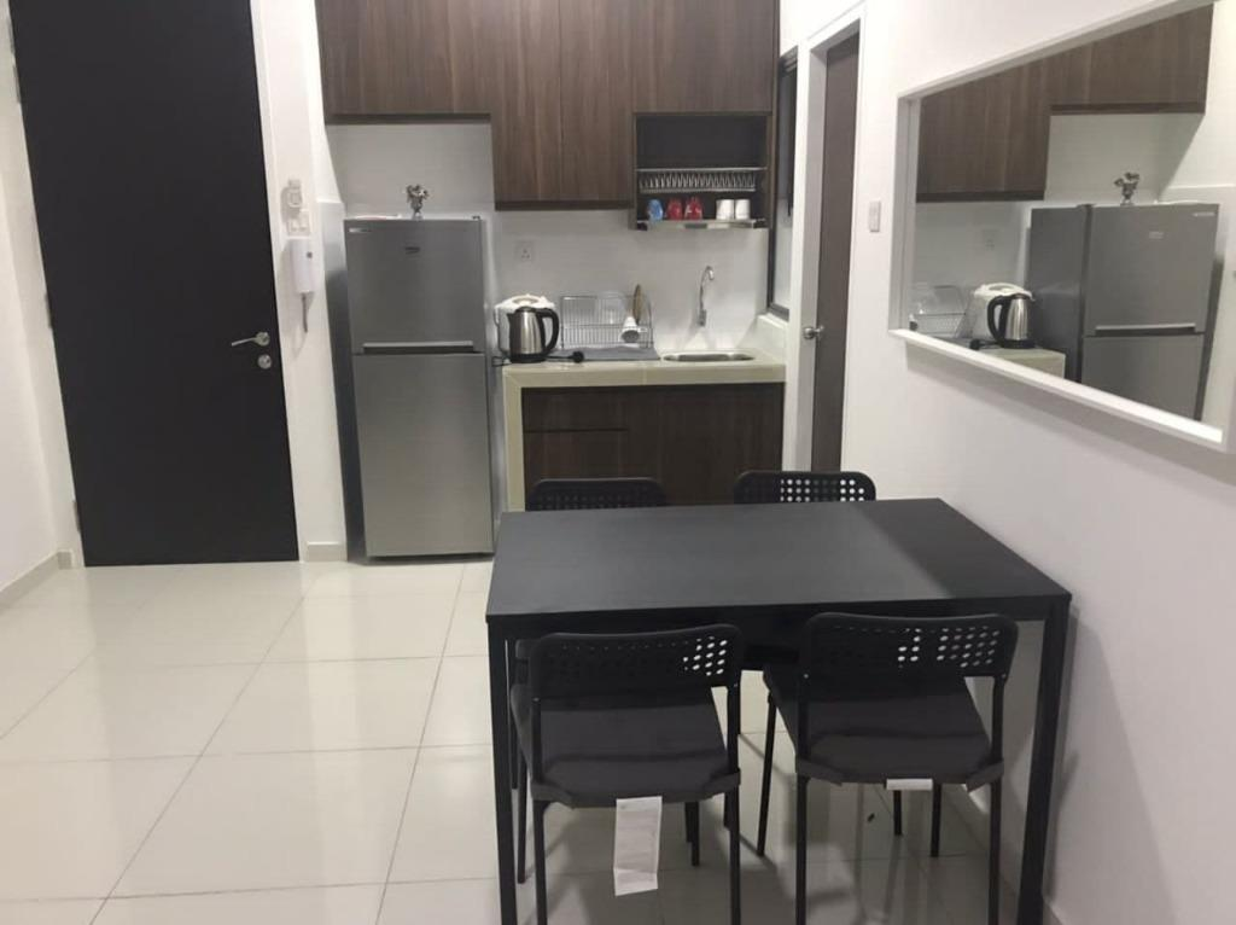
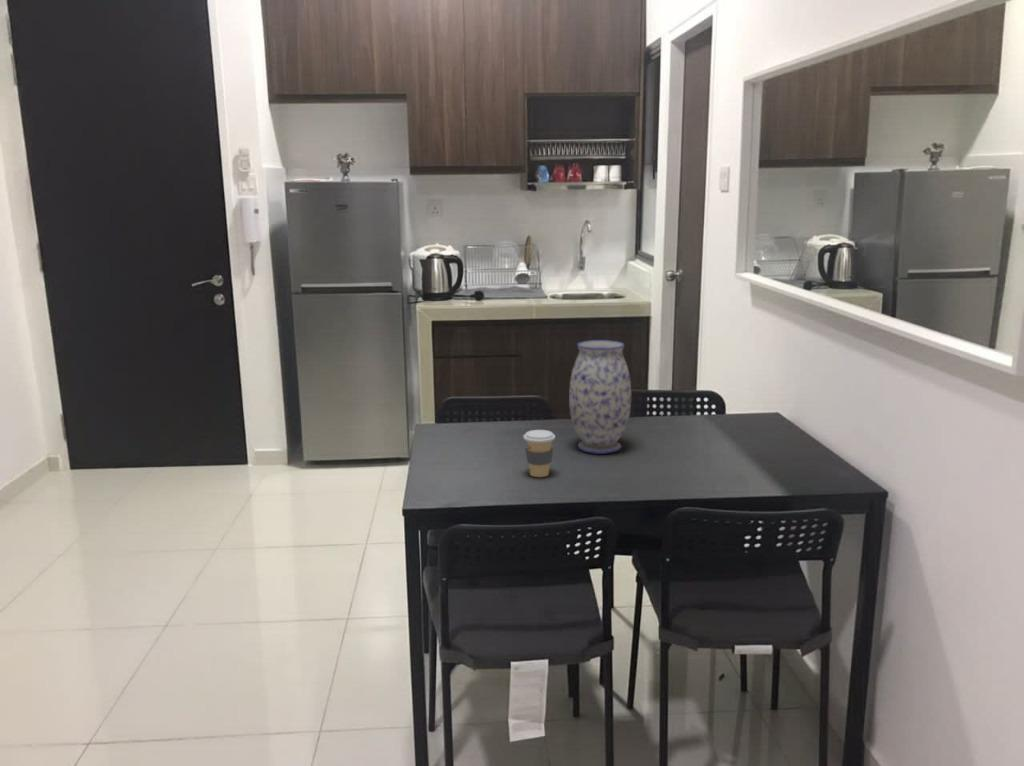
+ coffee cup [522,429,556,478]
+ vase [568,339,632,455]
